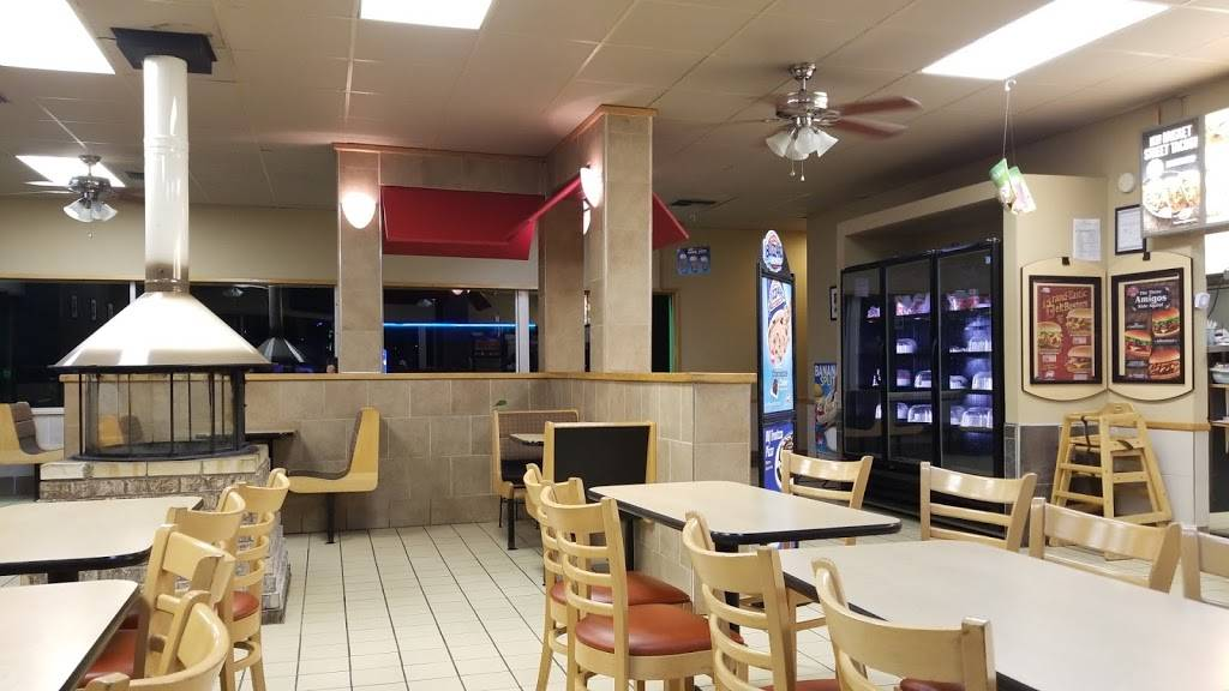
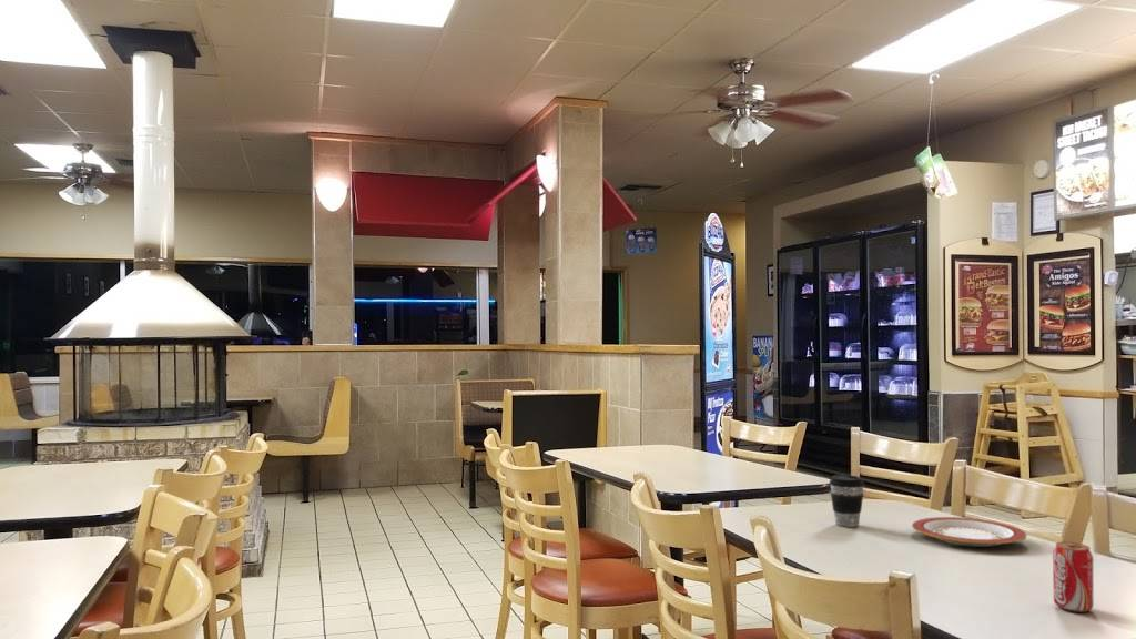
+ coffee cup [828,474,865,528]
+ plate [911,516,1027,548]
+ beverage can [1052,541,1095,613]
